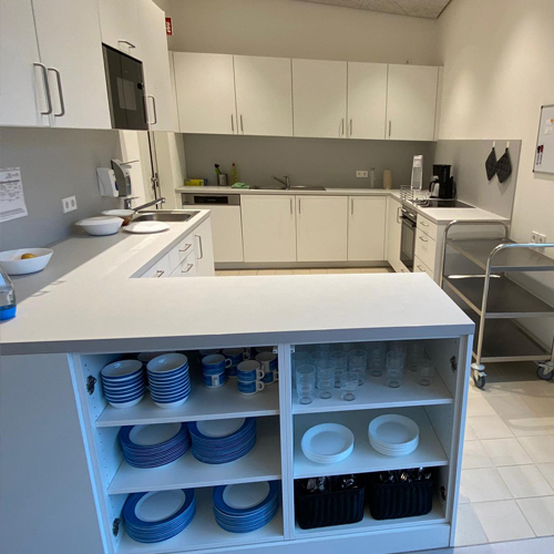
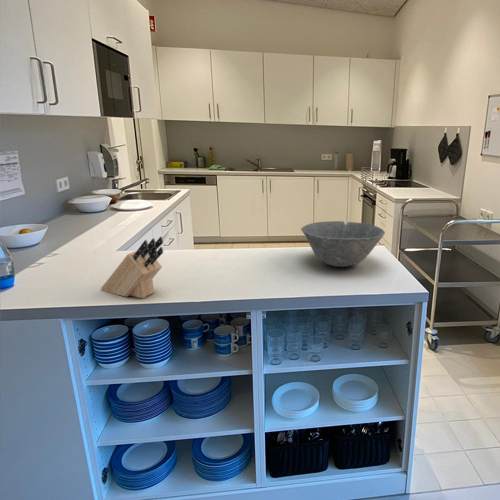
+ knife block [100,236,164,299]
+ bowl [300,220,386,268]
